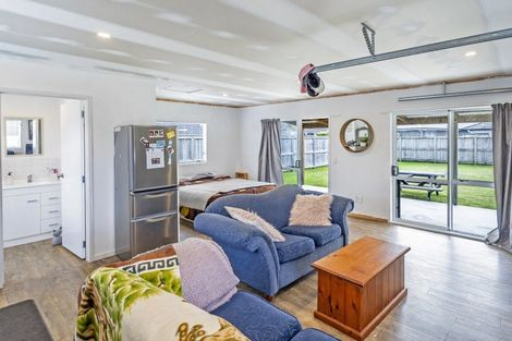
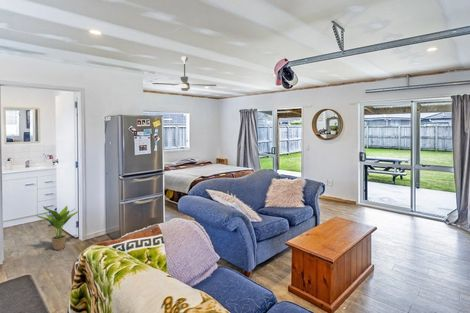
+ ceiling fan [151,56,217,92]
+ potted plant [35,205,80,251]
